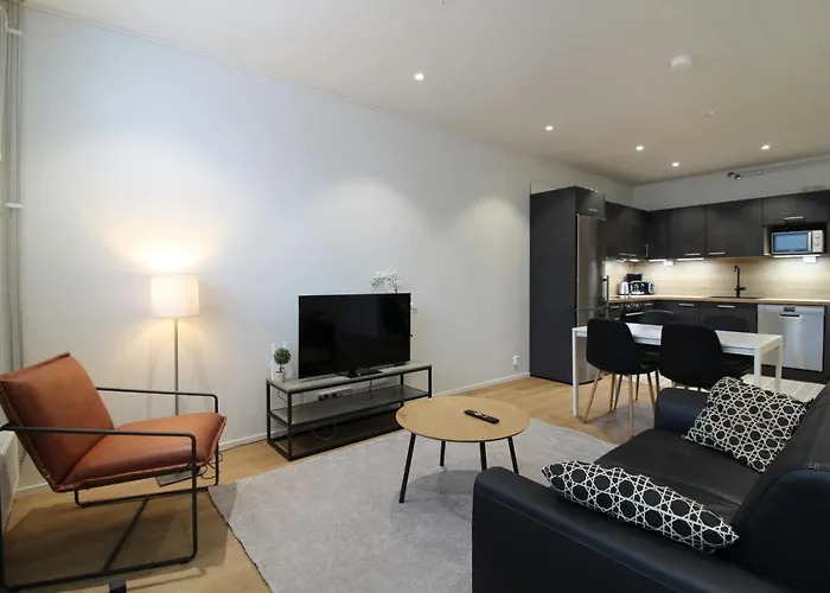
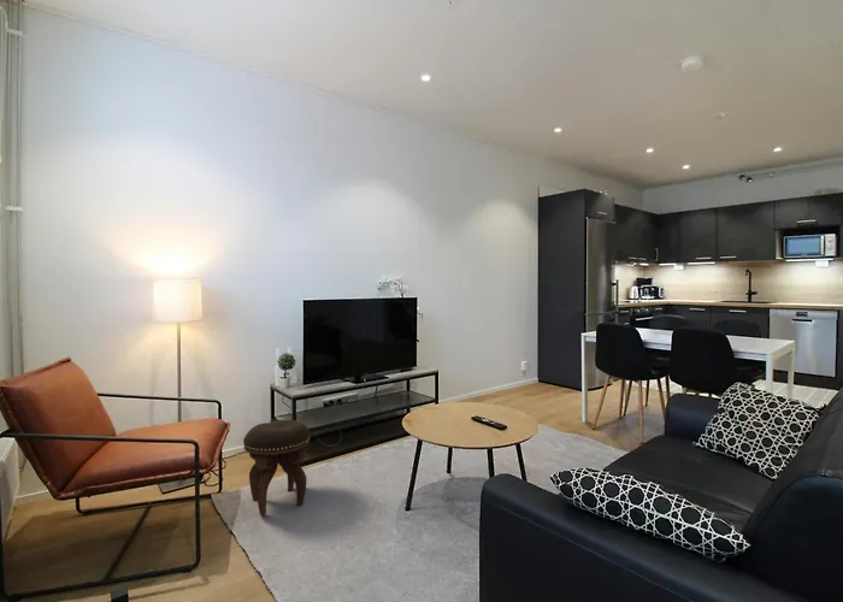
+ footstool [242,419,311,517]
